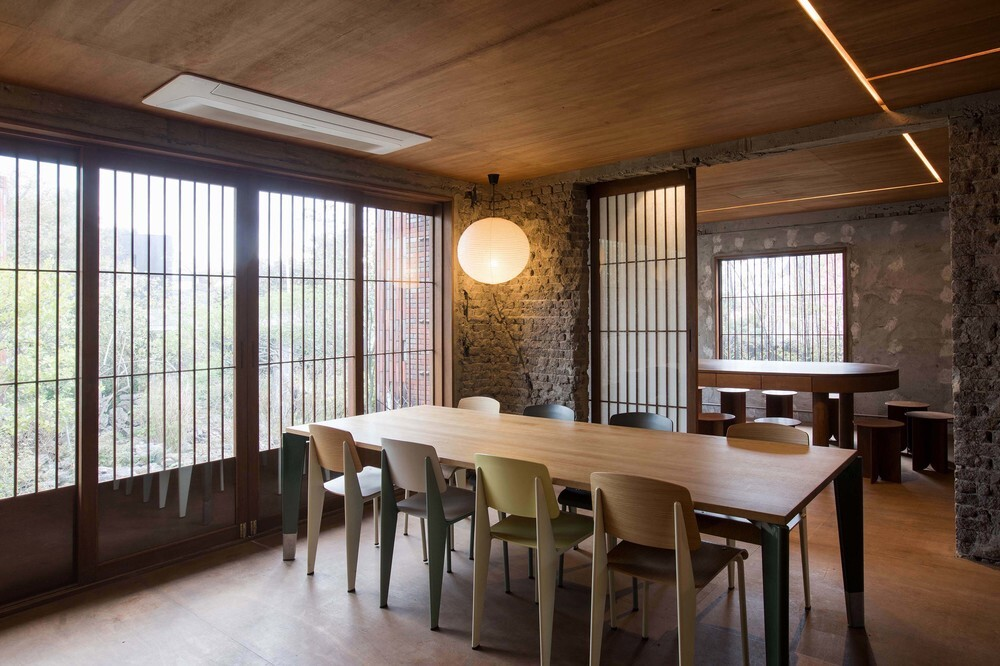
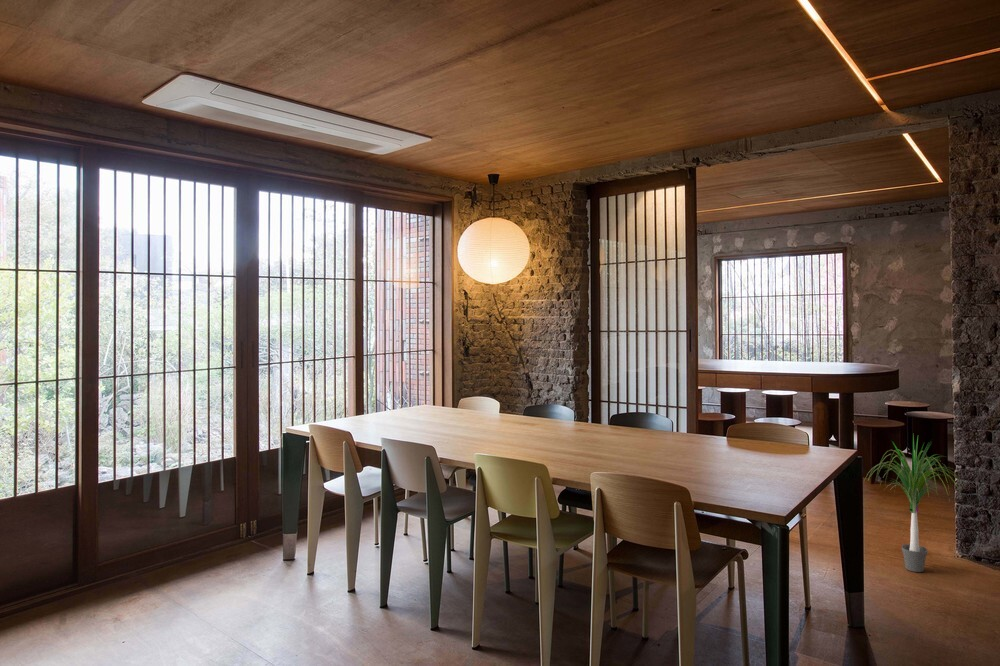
+ potted plant [863,434,964,573]
